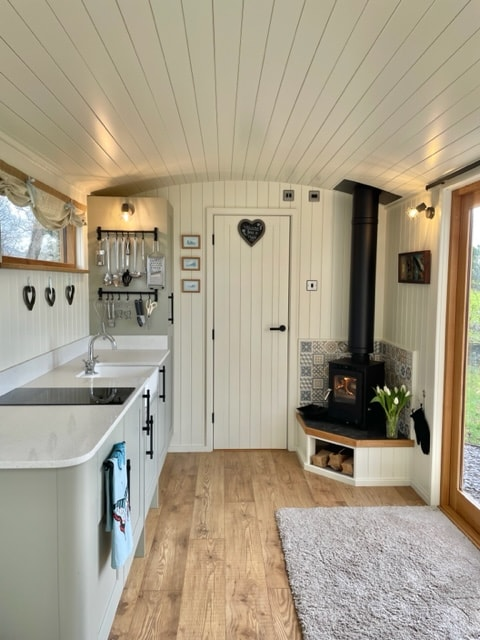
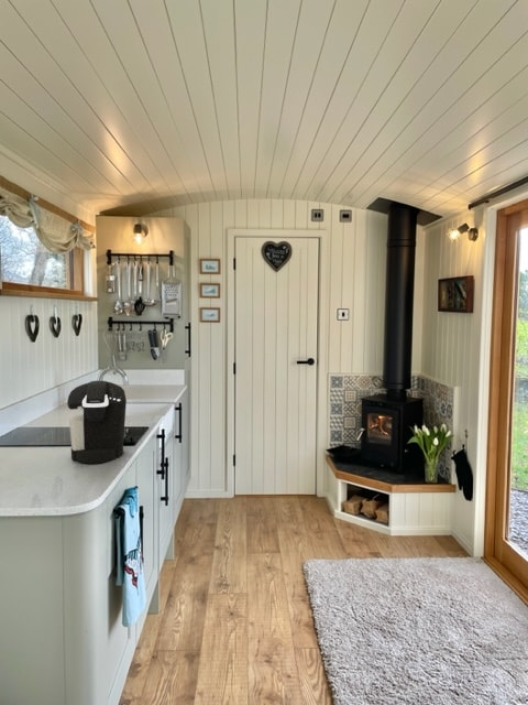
+ coffee maker [66,379,128,465]
